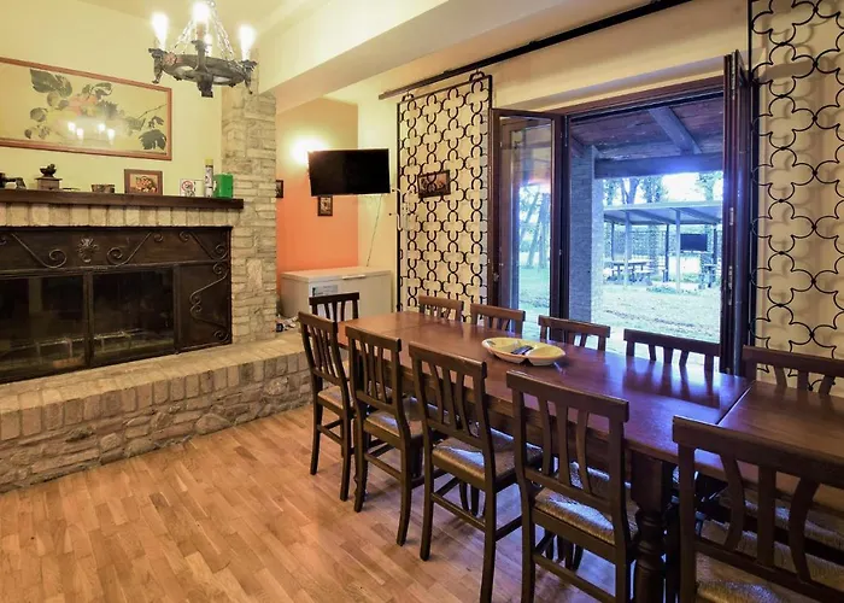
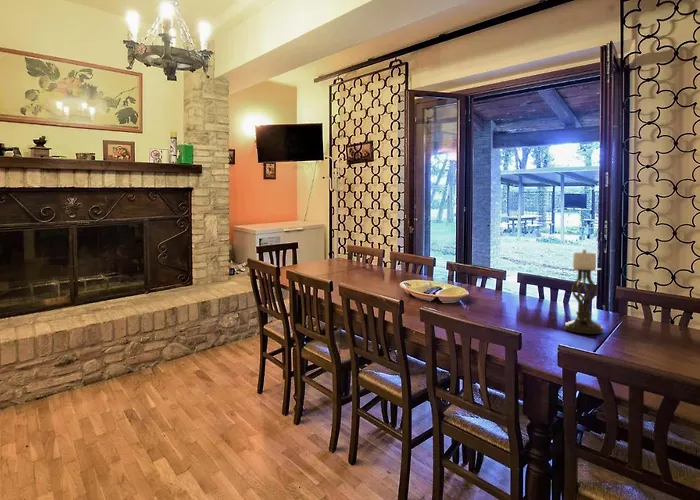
+ candle holder [563,249,604,335]
